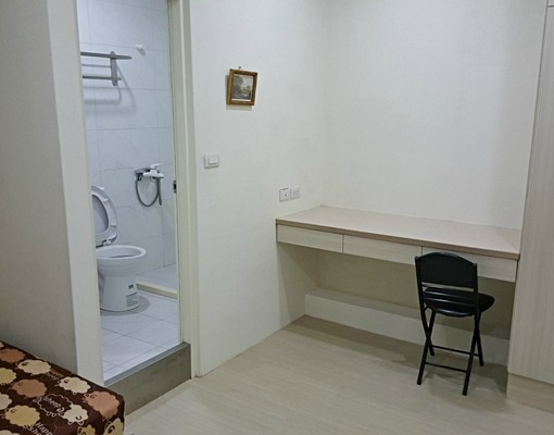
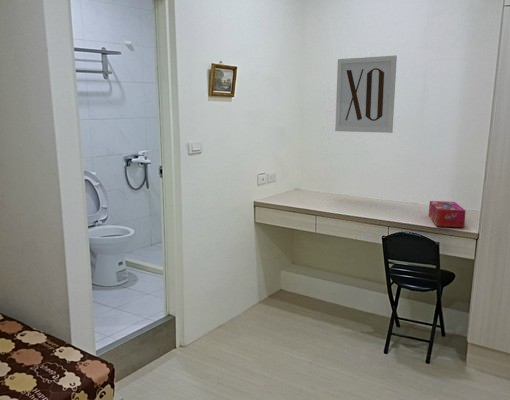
+ wall art [334,54,398,134]
+ tissue box [428,200,467,228]
